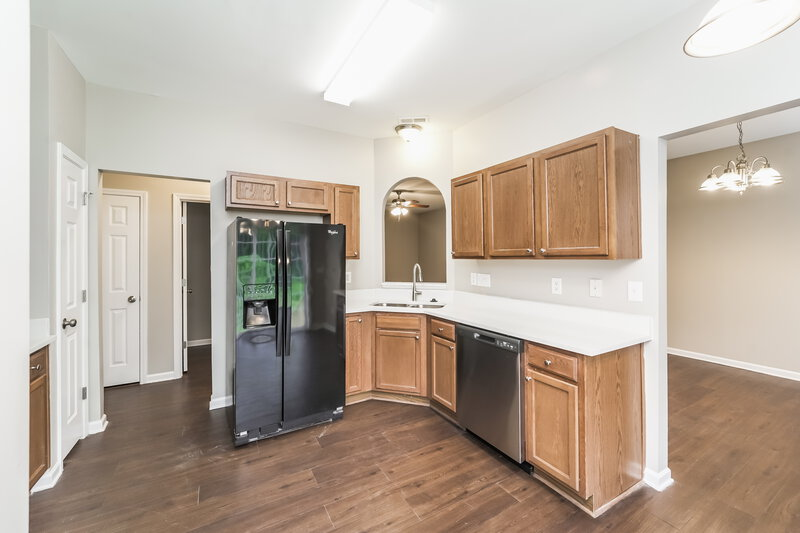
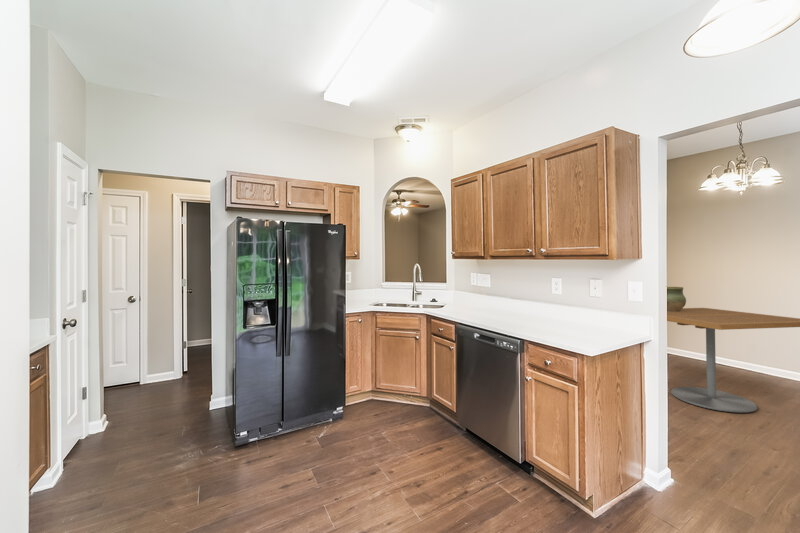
+ ceramic jug [666,286,687,311]
+ dining table [666,307,800,414]
